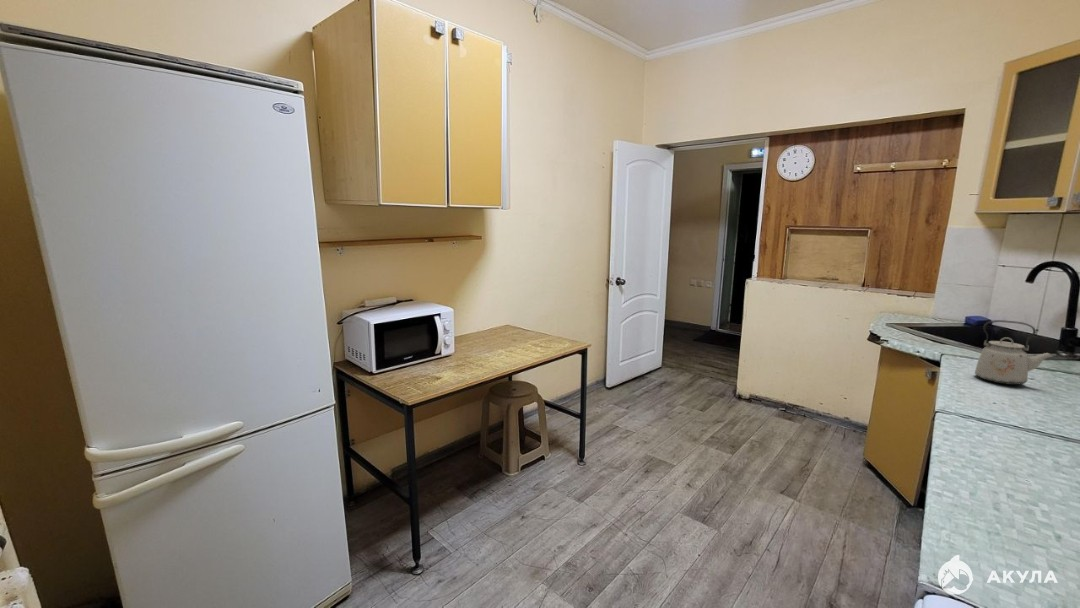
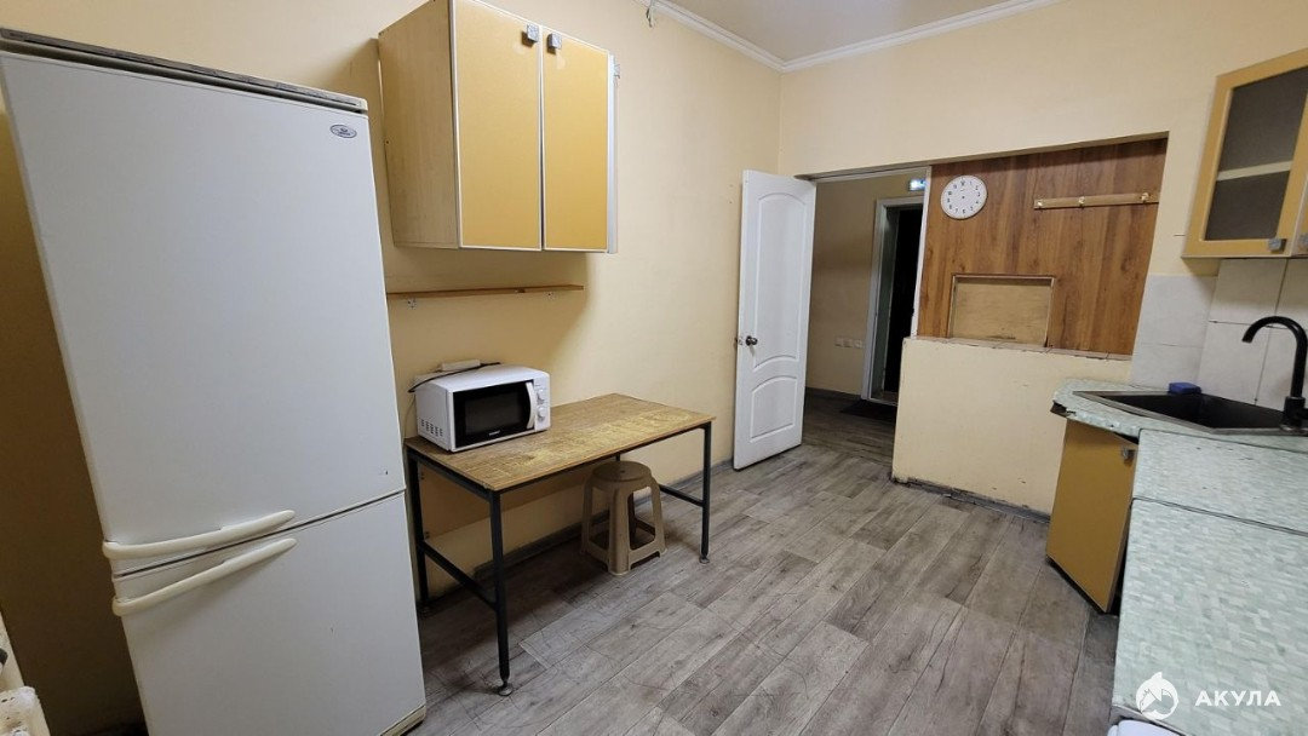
- kettle [974,319,1055,386]
